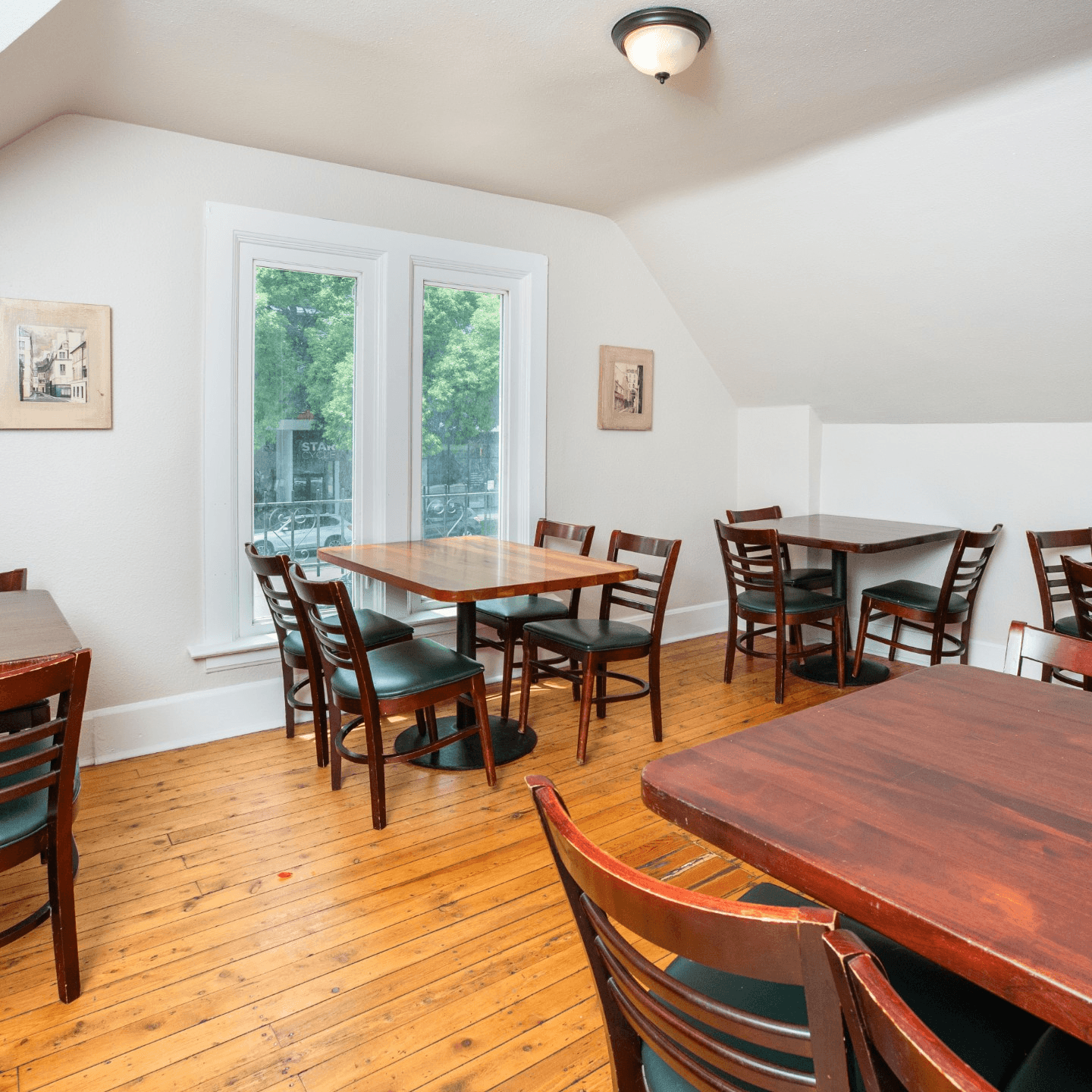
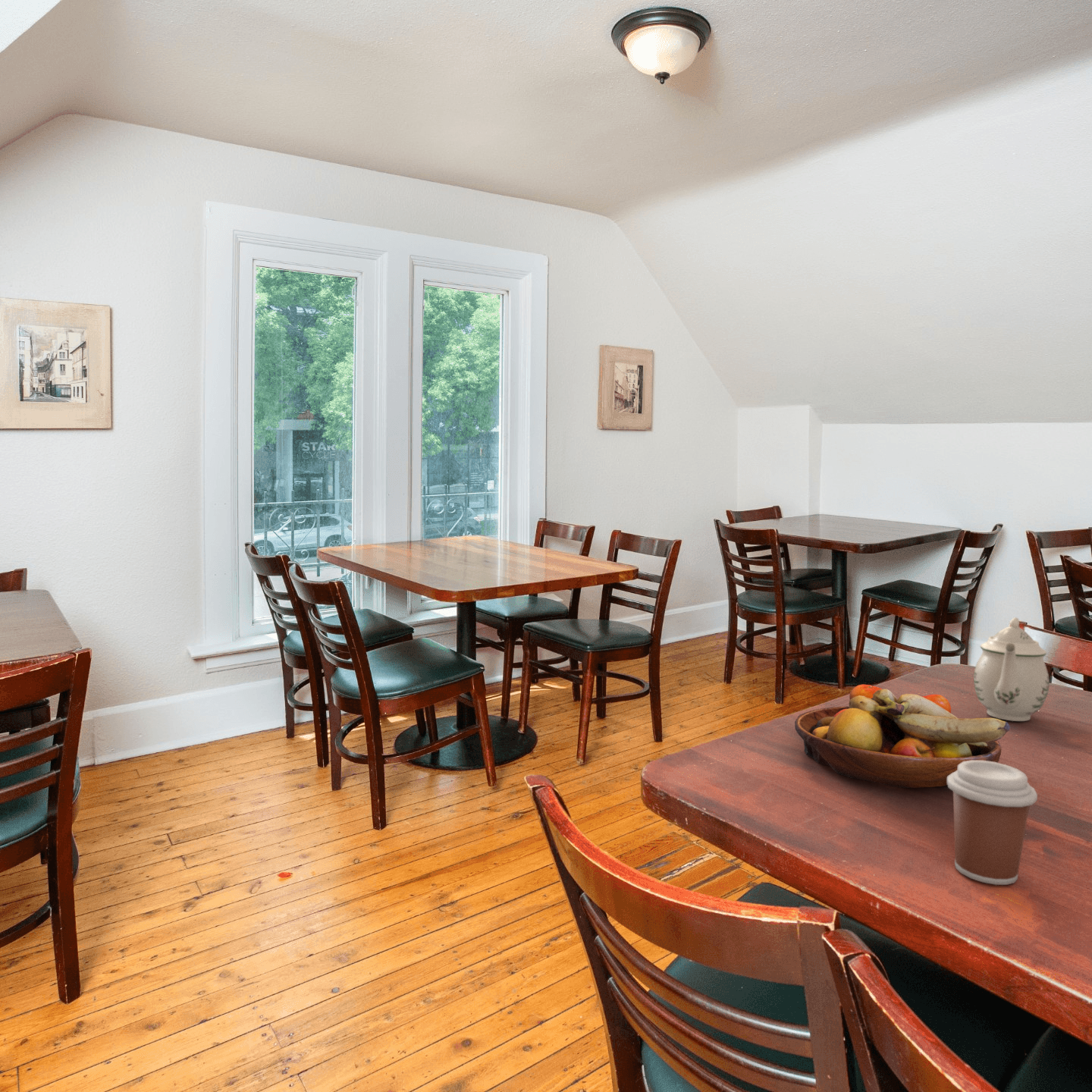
+ teapot [973,617,1050,722]
+ coffee cup [947,761,1038,886]
+ fruit bowl [794,684,1011,789]
